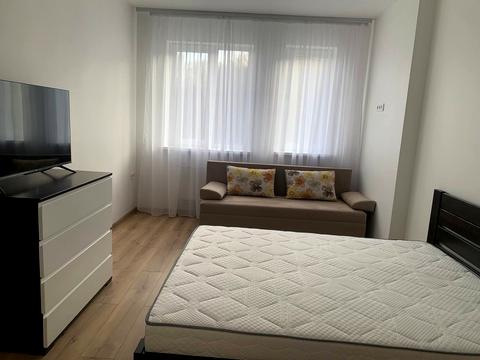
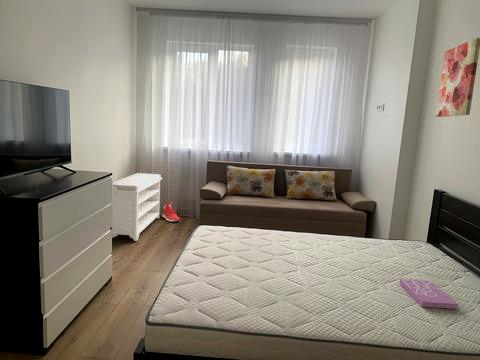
+ wall art [435,37,480,118]
+ book [399,278,459,310]
+ sneaker [161,202,180,223]
+ bench [111,172,163,242]
